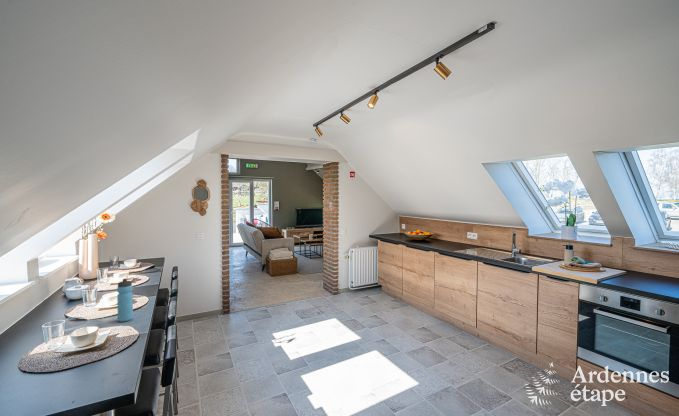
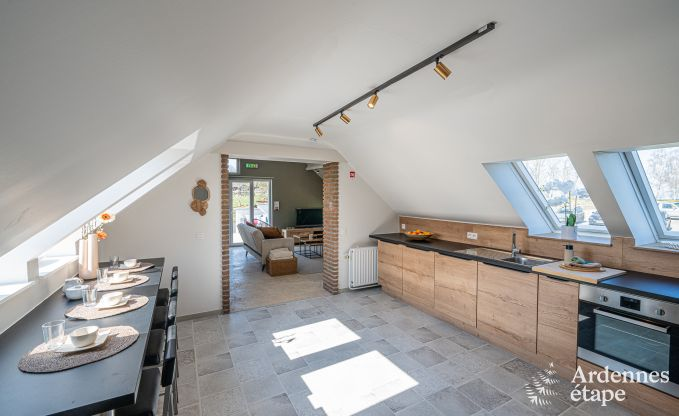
- water bottle [116,278,134,323]
